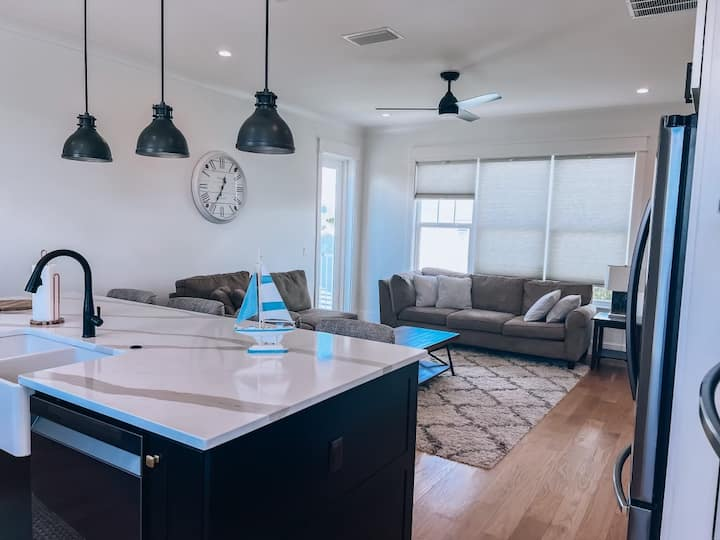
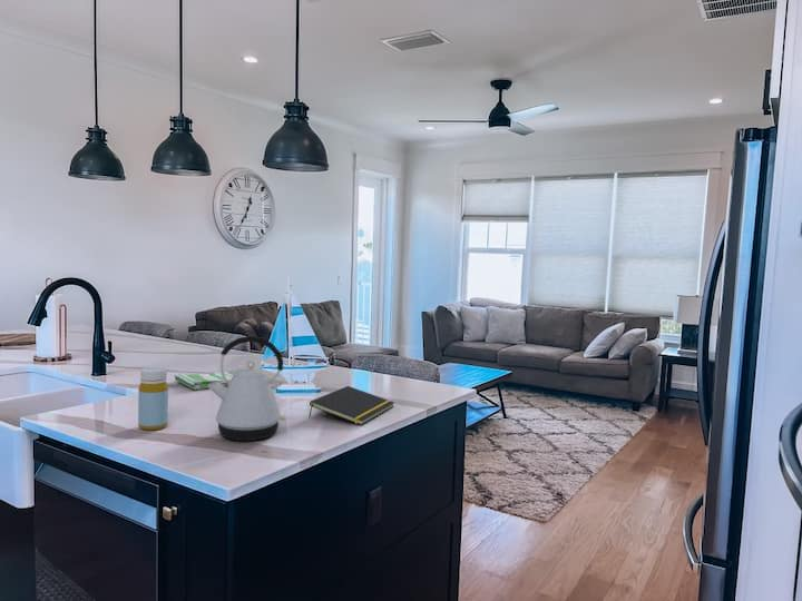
+ dish towel [173,370,237,391]
+ bottle [137,366,169,432]
+ notepad [307,385,395,426]
+ kettle [207,335,287,442]
